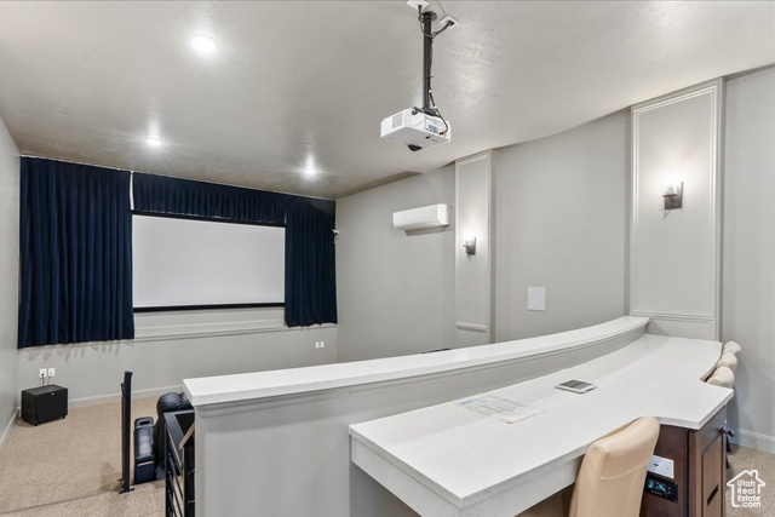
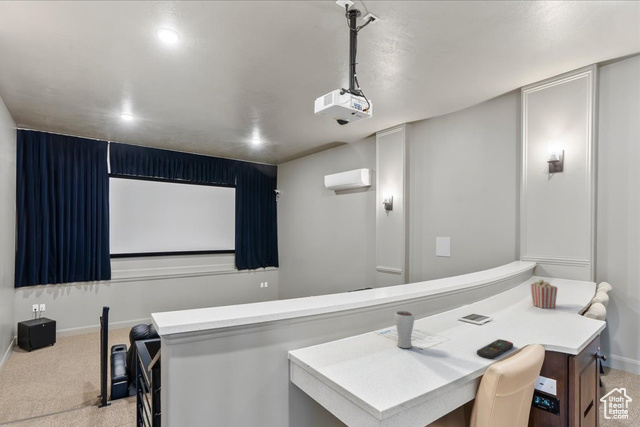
+ remote control [476,338,514,360]
+ popcorn [529,278,558,309]
+ drinking glass [394,310,415,349]
